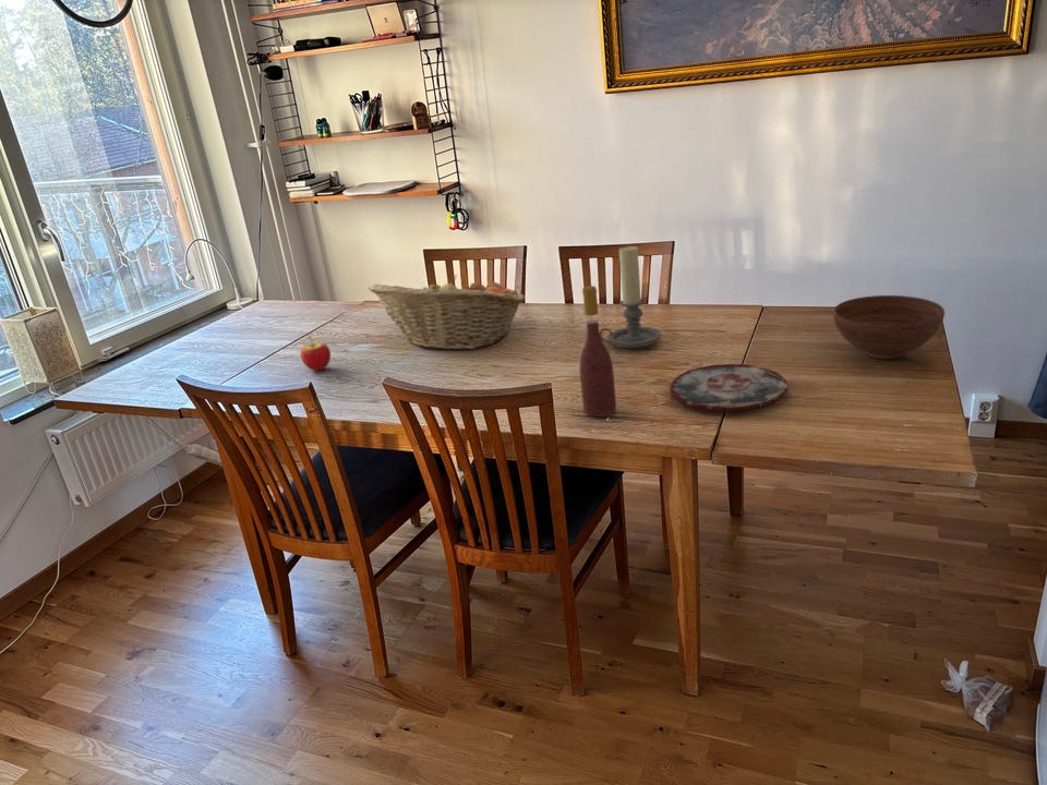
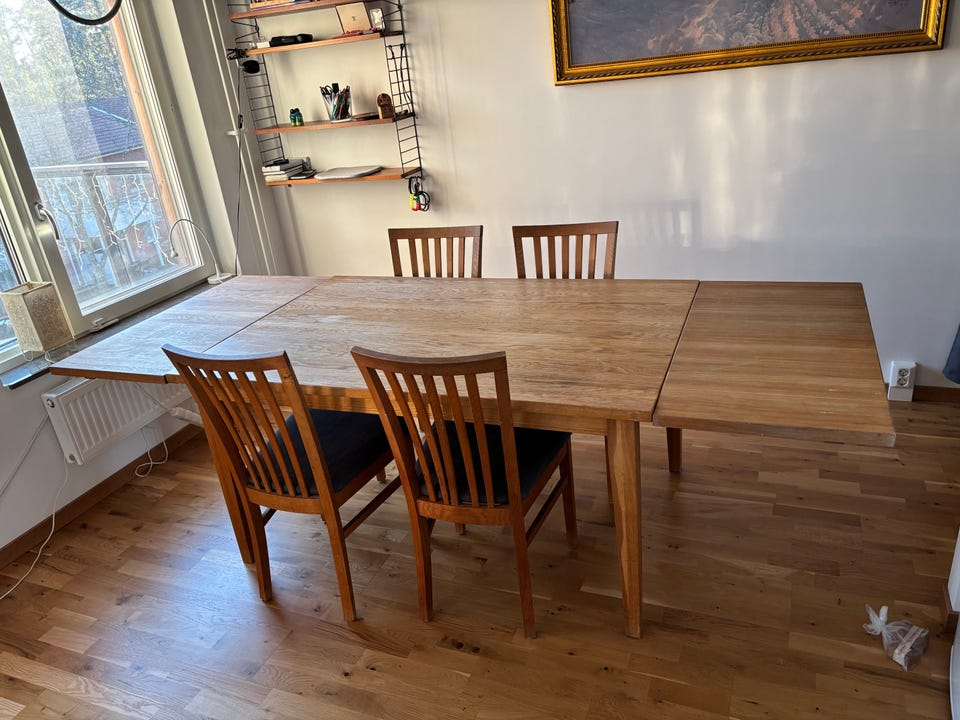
- fruit basket [368,274,526,351]
- candle holder [599,245,662,350]
- bowl [832,294,946,360]
- apple [299,335,332,372]
- wine bottle [579,285,617,418]
- plate [669,363,790,413]
